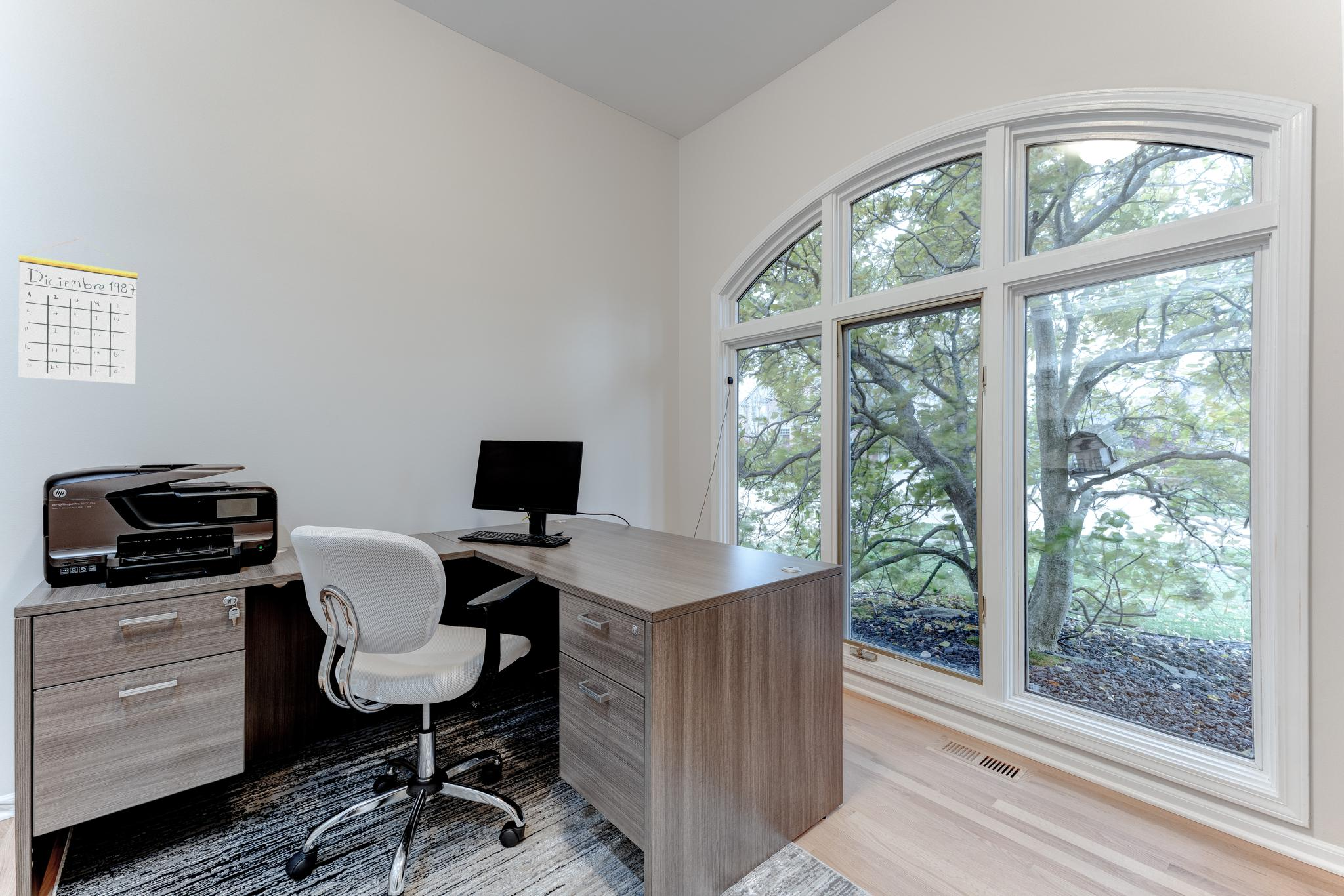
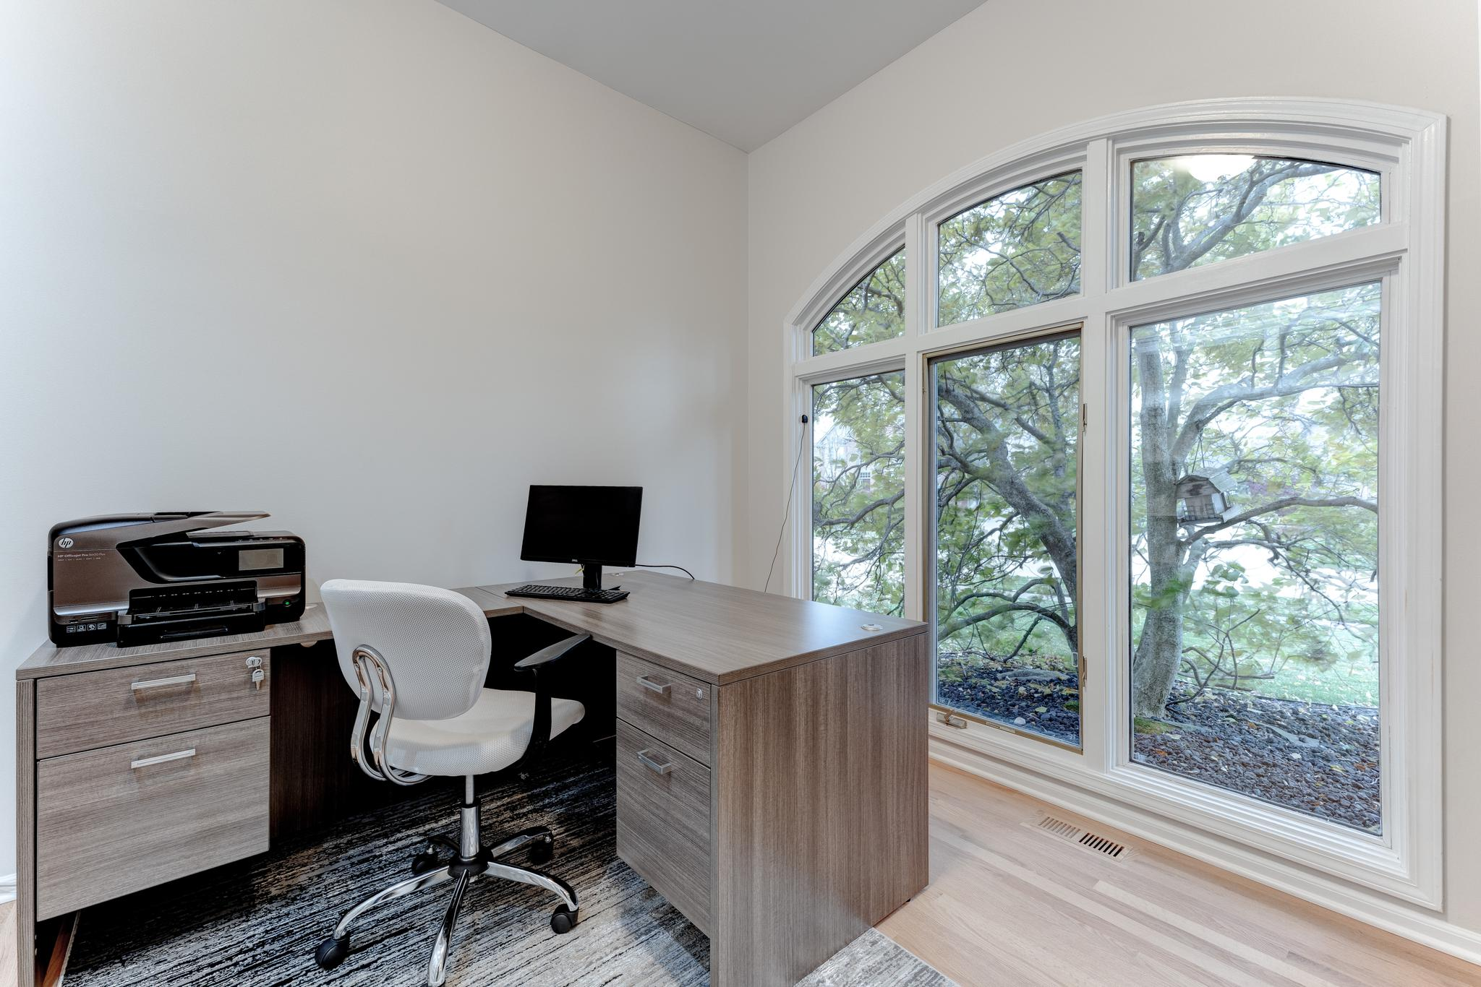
- calendar [18,237,138,384]
